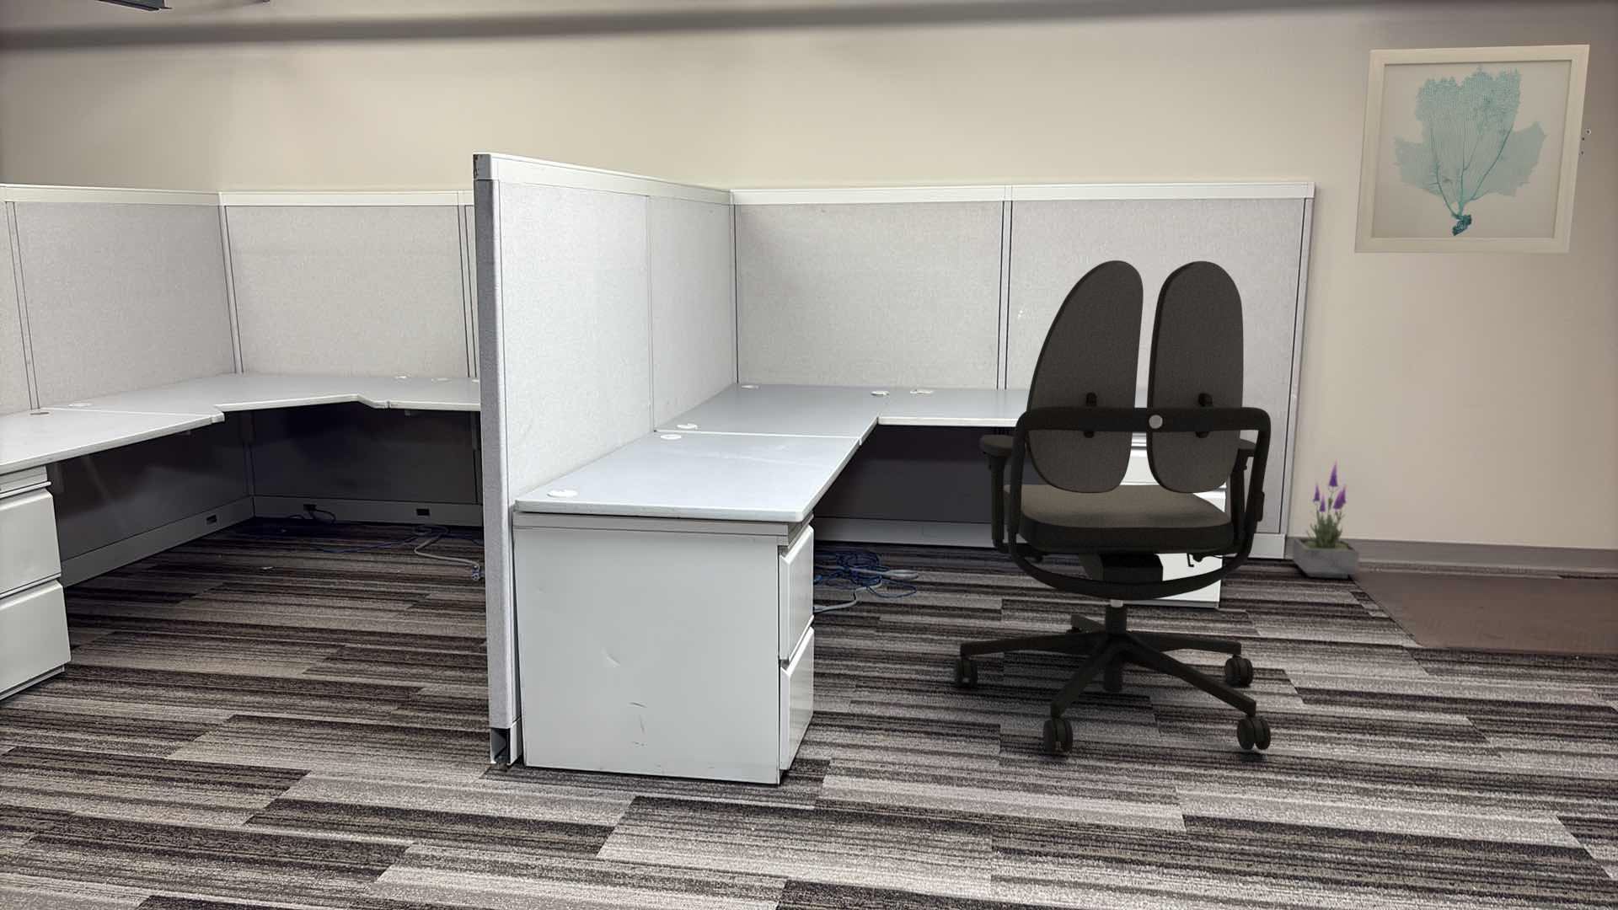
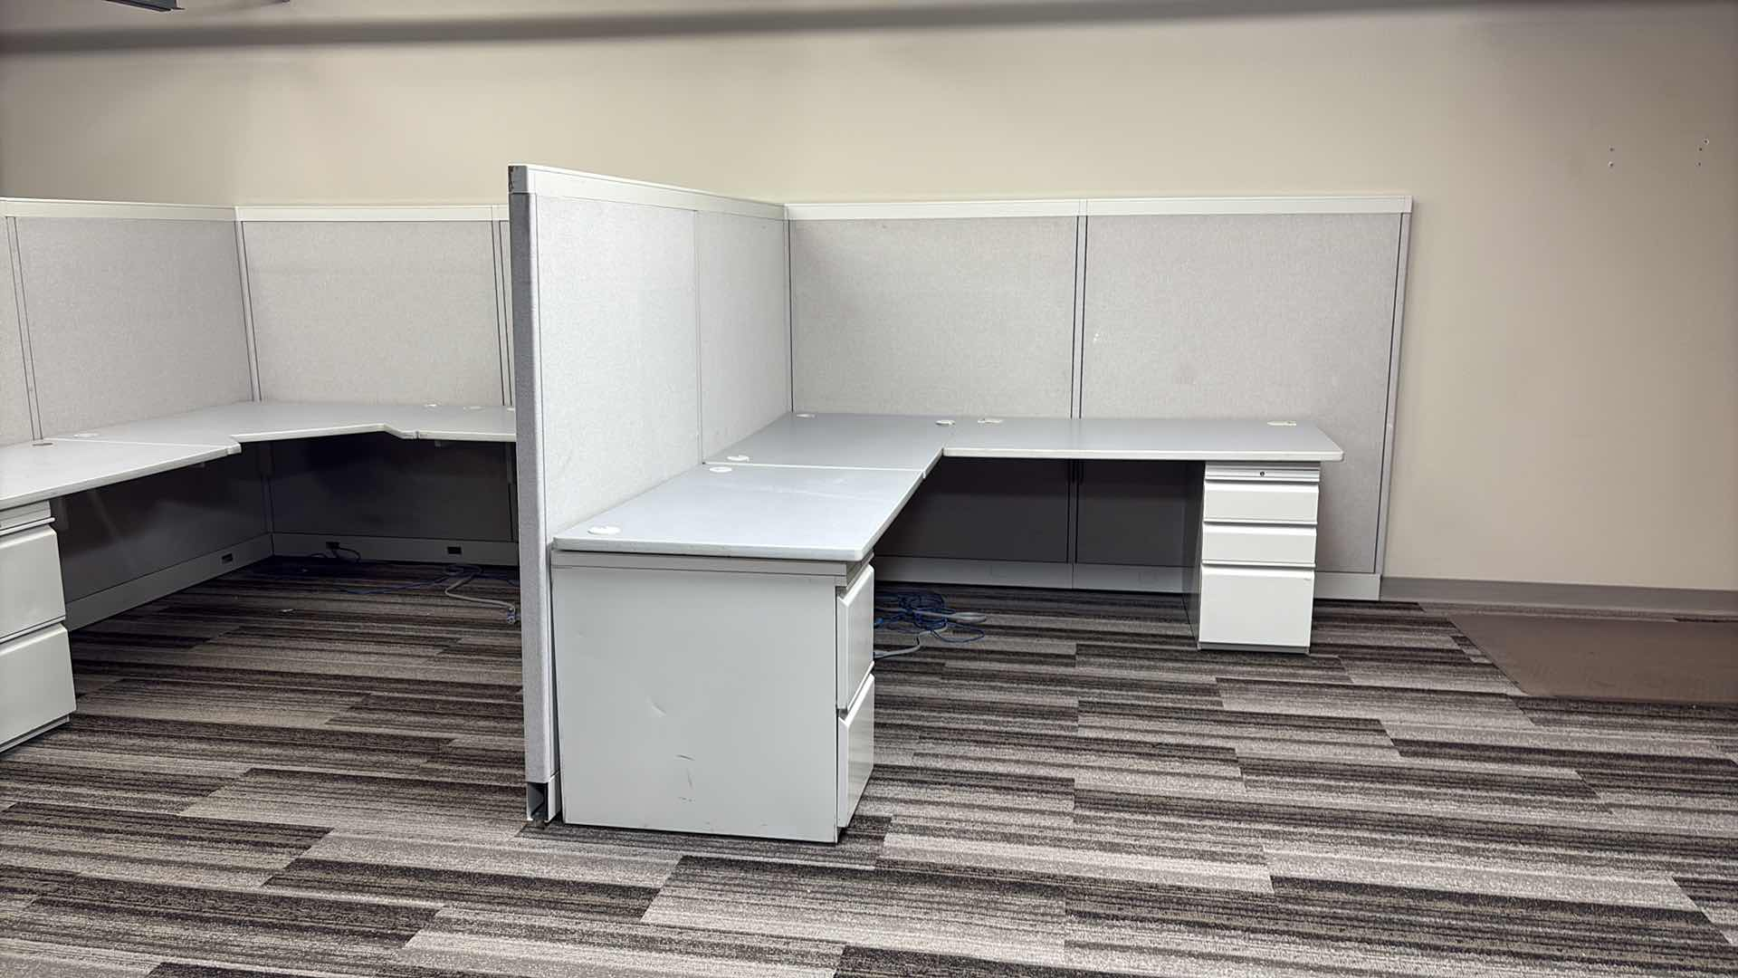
- wall art [1354,43,1590,253]
- potted plant [1292,459,1360,580]
- office chair [953,260,1271,752]
